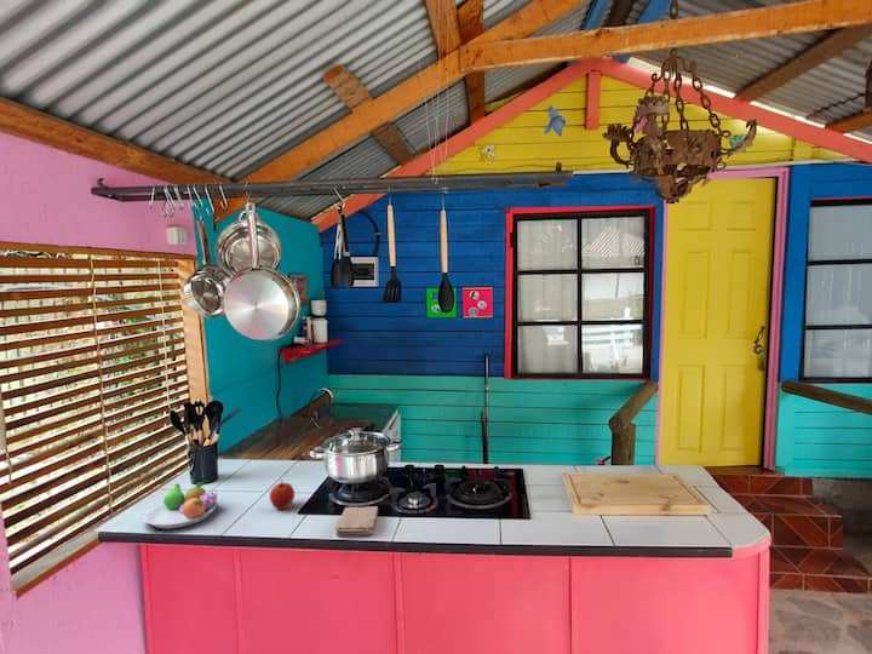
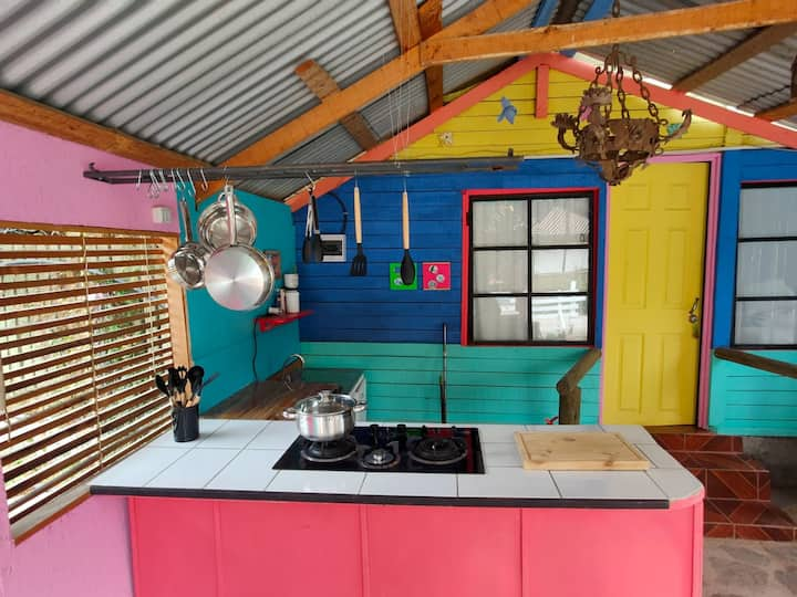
- washcloth [334,505,379,537]
- apple [269,478,296,511]
- fruit bowl [142,481,218,529]
